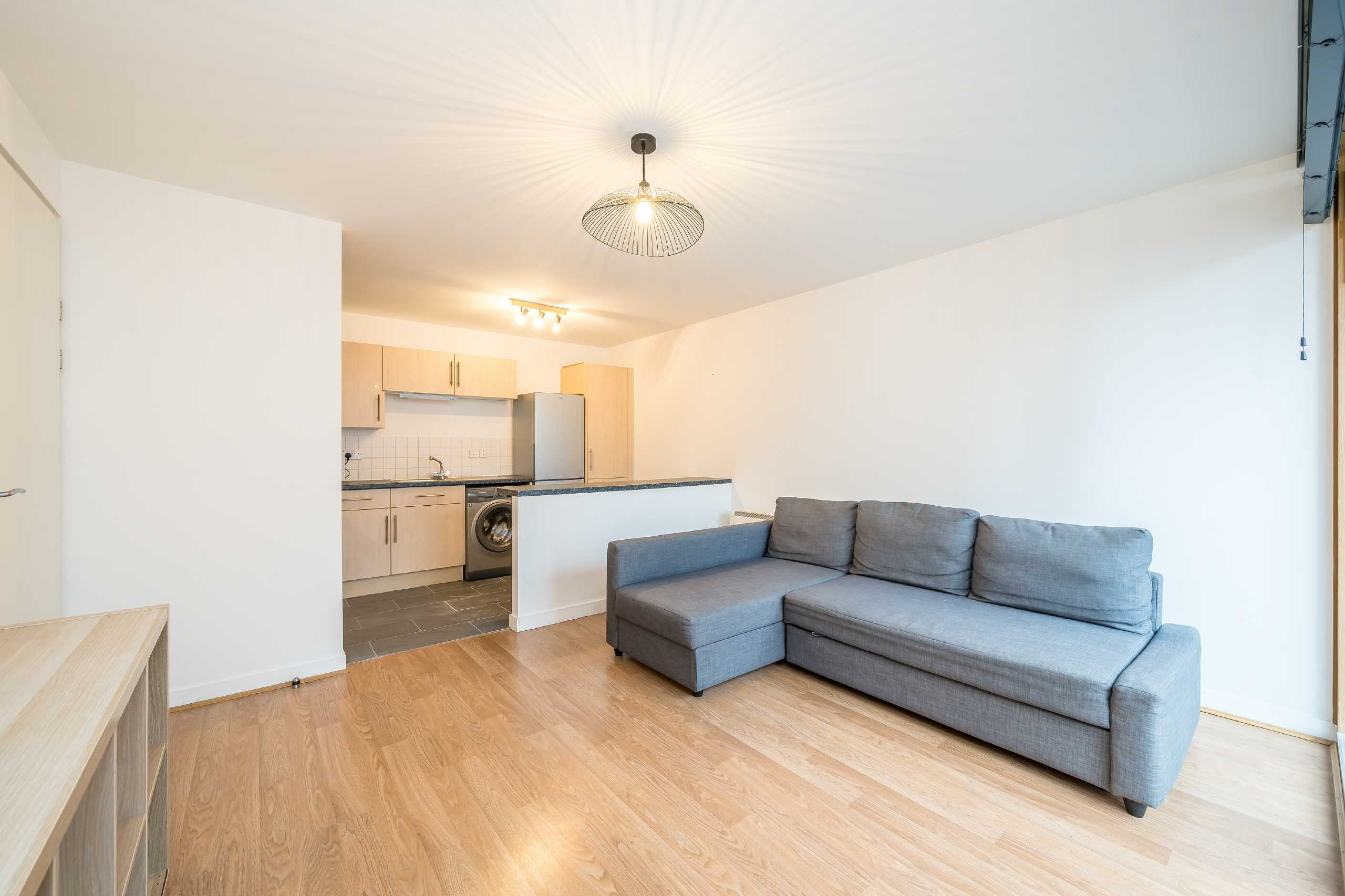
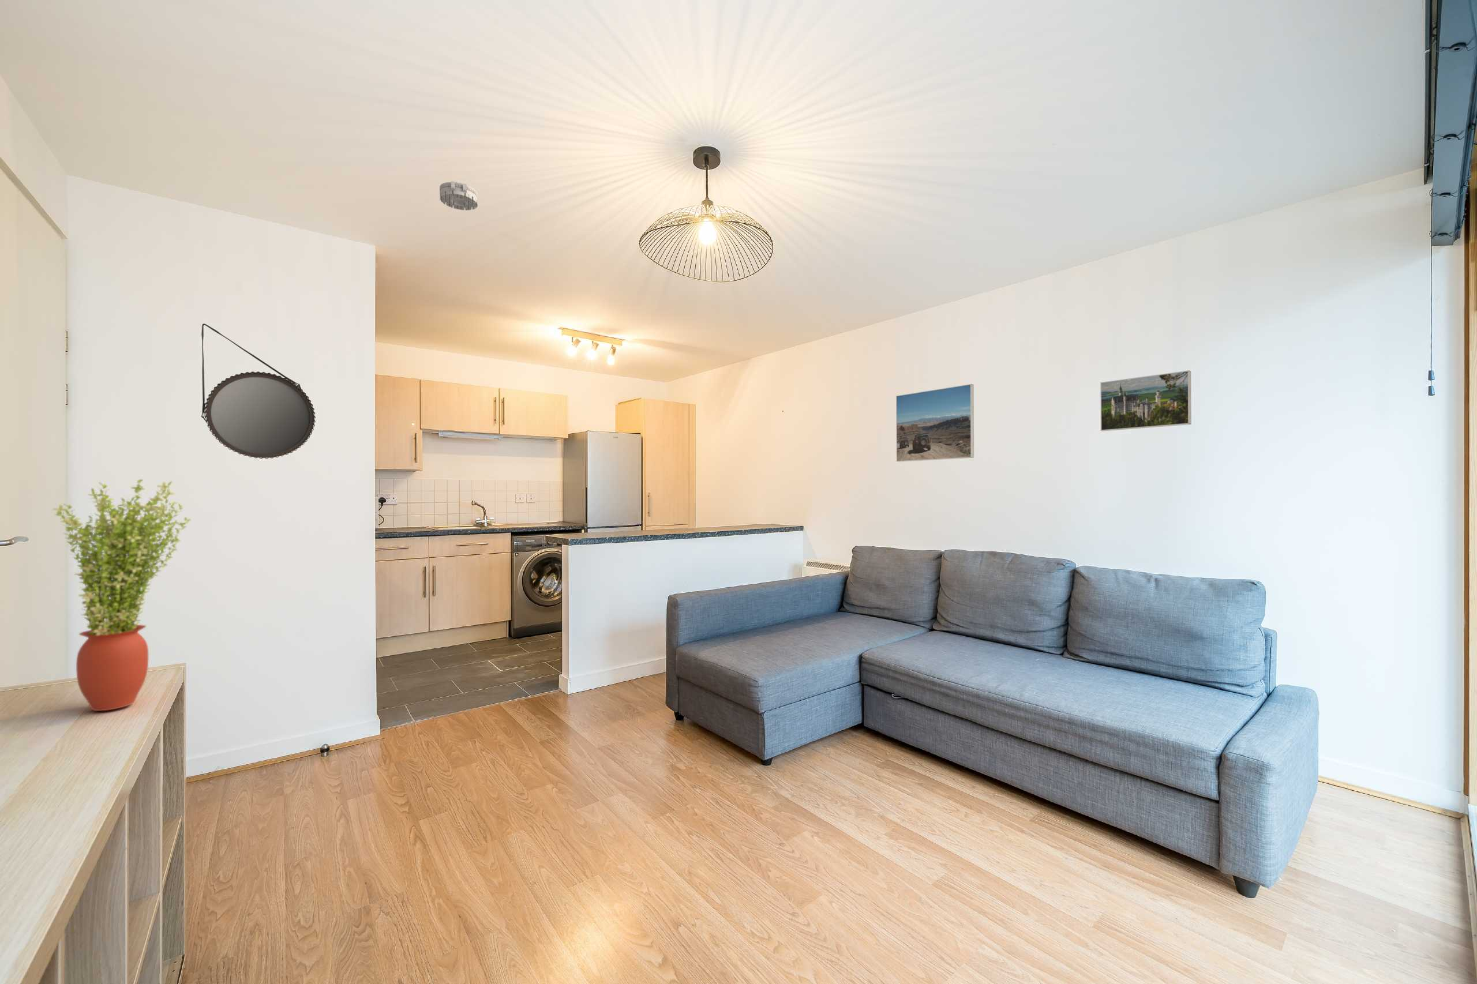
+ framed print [1099,370,1191,432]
+ smoke detector [439,180,479,211]
+ home mirror [201,323,316,459]
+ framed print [895,383,974,462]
+ potted plant [52,479,191,712]
